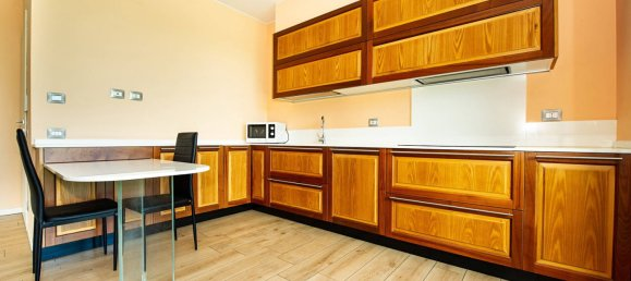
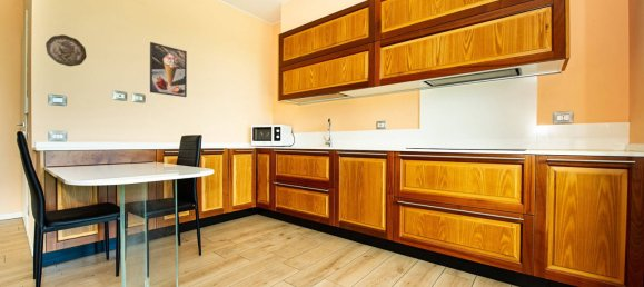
+ decorative plate [44,33,88,67]
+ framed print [149,41,188,98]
